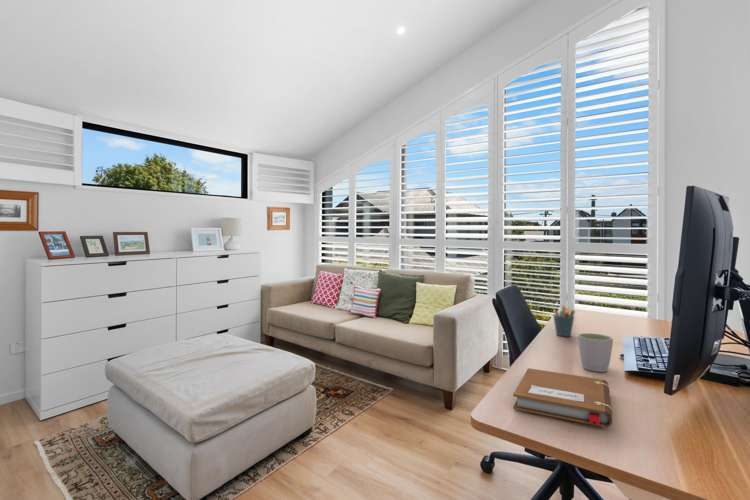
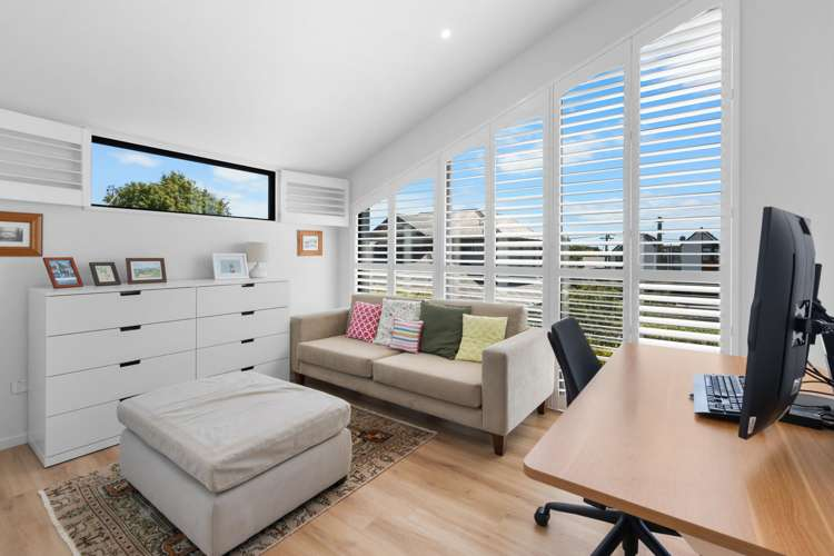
- mug [577,332,614,373]
- notebook [512,367,613,428]
- pen holder [551,303,576,337]
